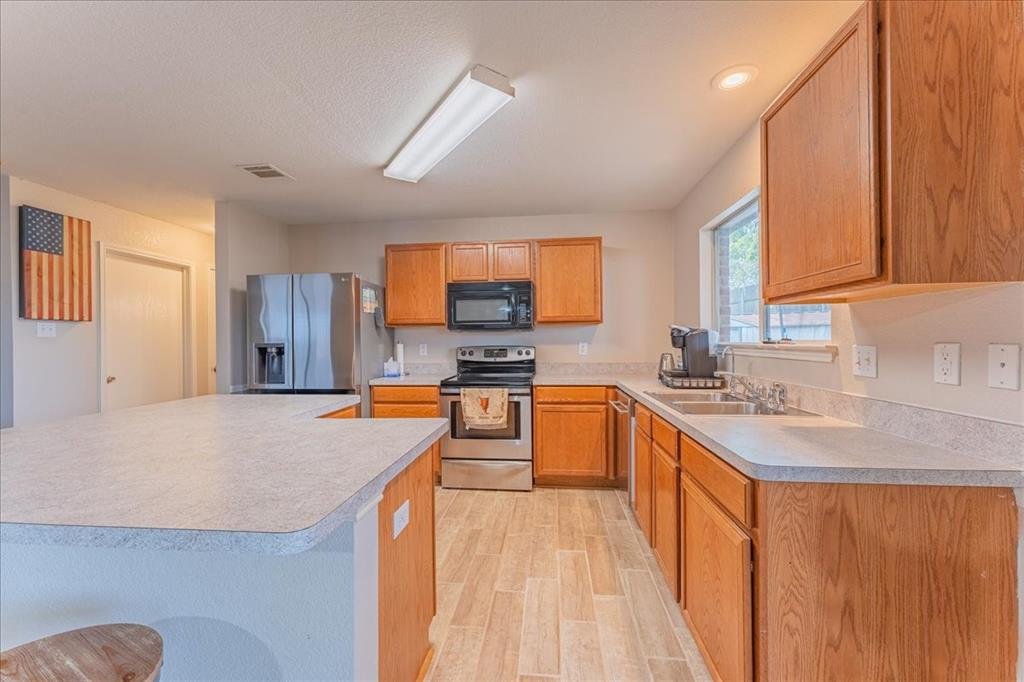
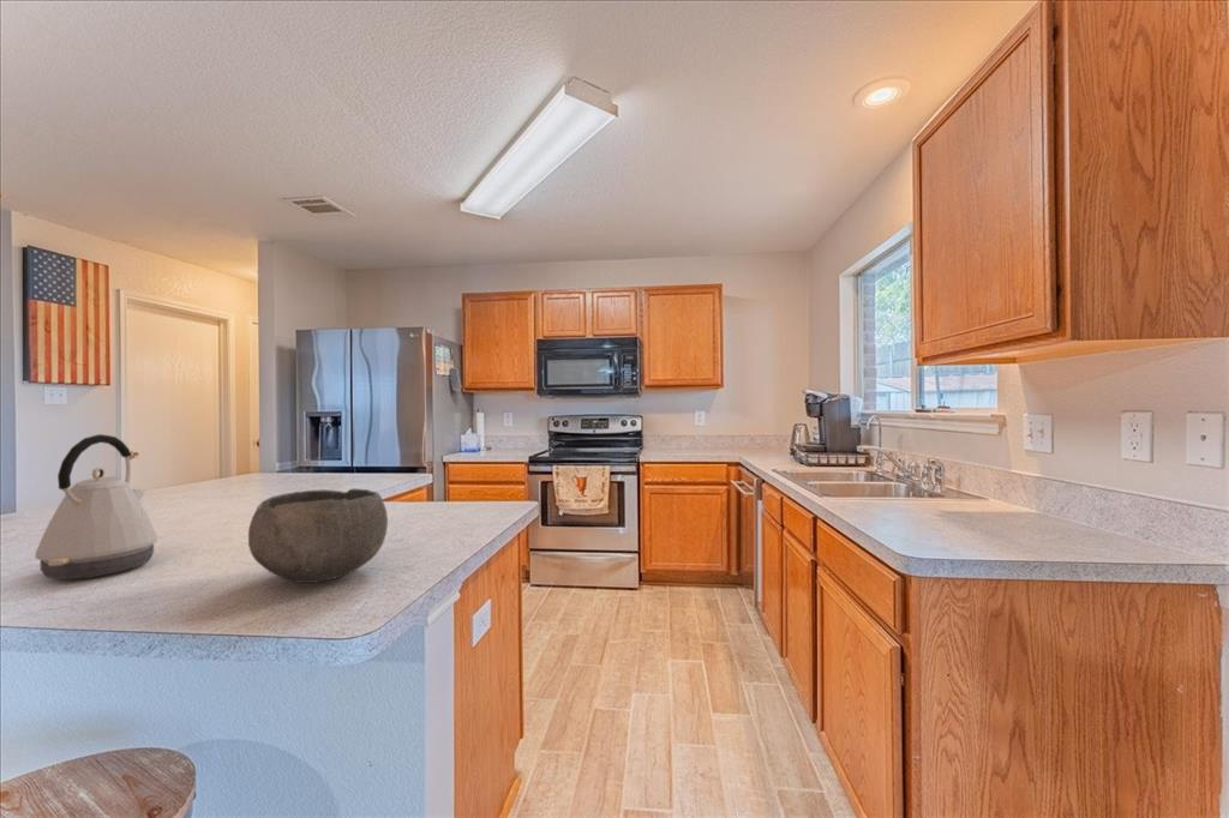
+ bowl [247,488,389,584]
+ kettle [34,433,158,581]
